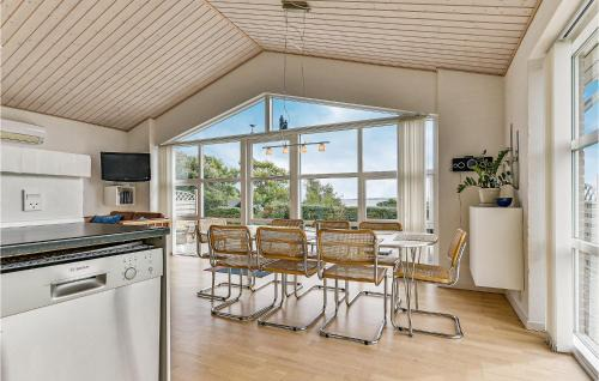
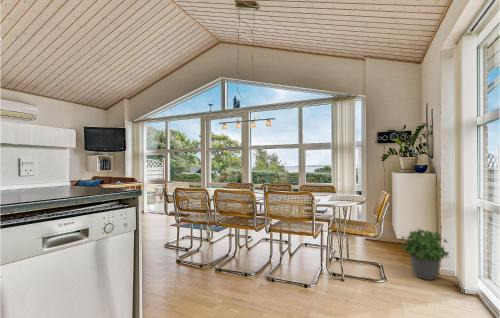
+ potted plant [399,227,451,281]
